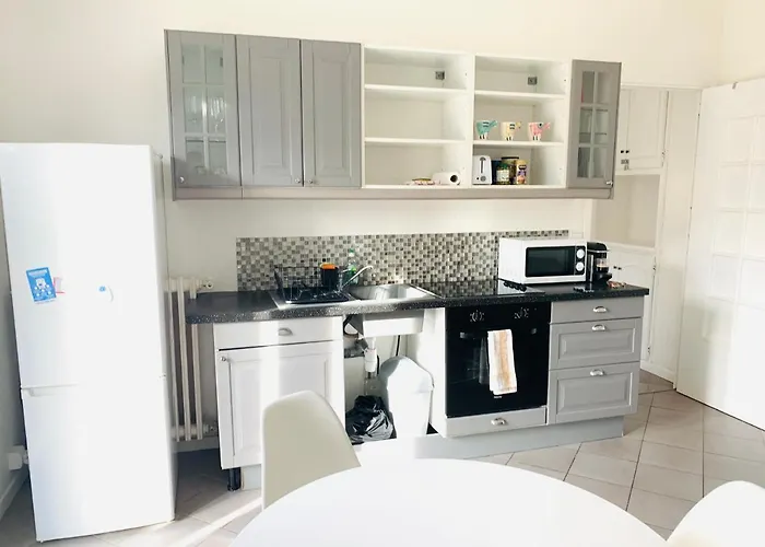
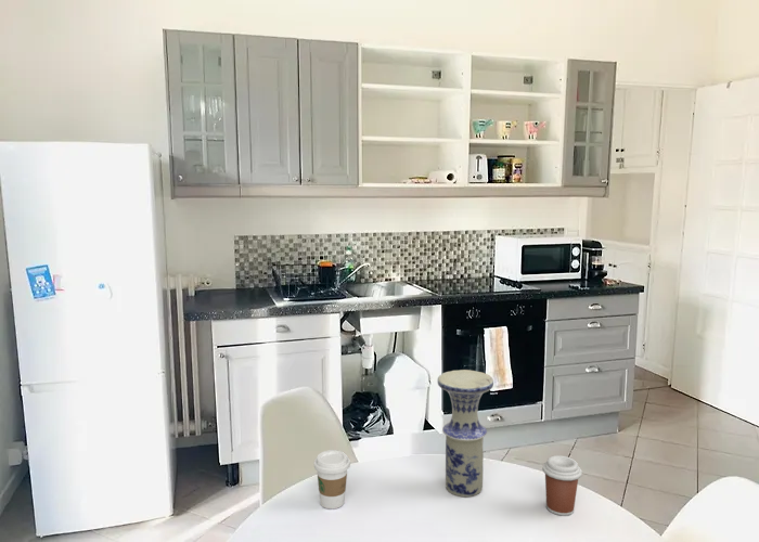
+ vase [437,369,494,498]
+ coffee cup [313,449,351,509]
+ coffee cup [541,454,583,517]
